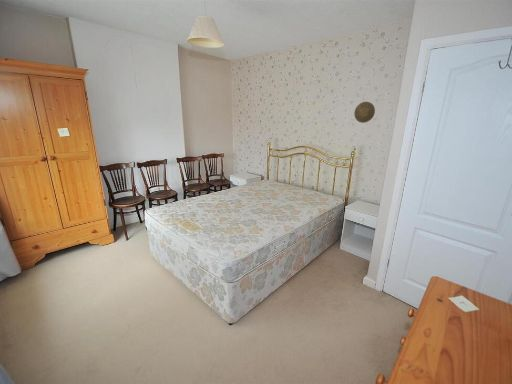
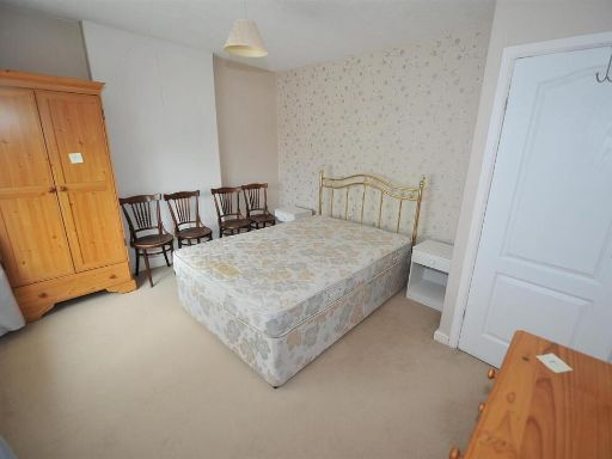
- decorative plate [353,101,376,124]
